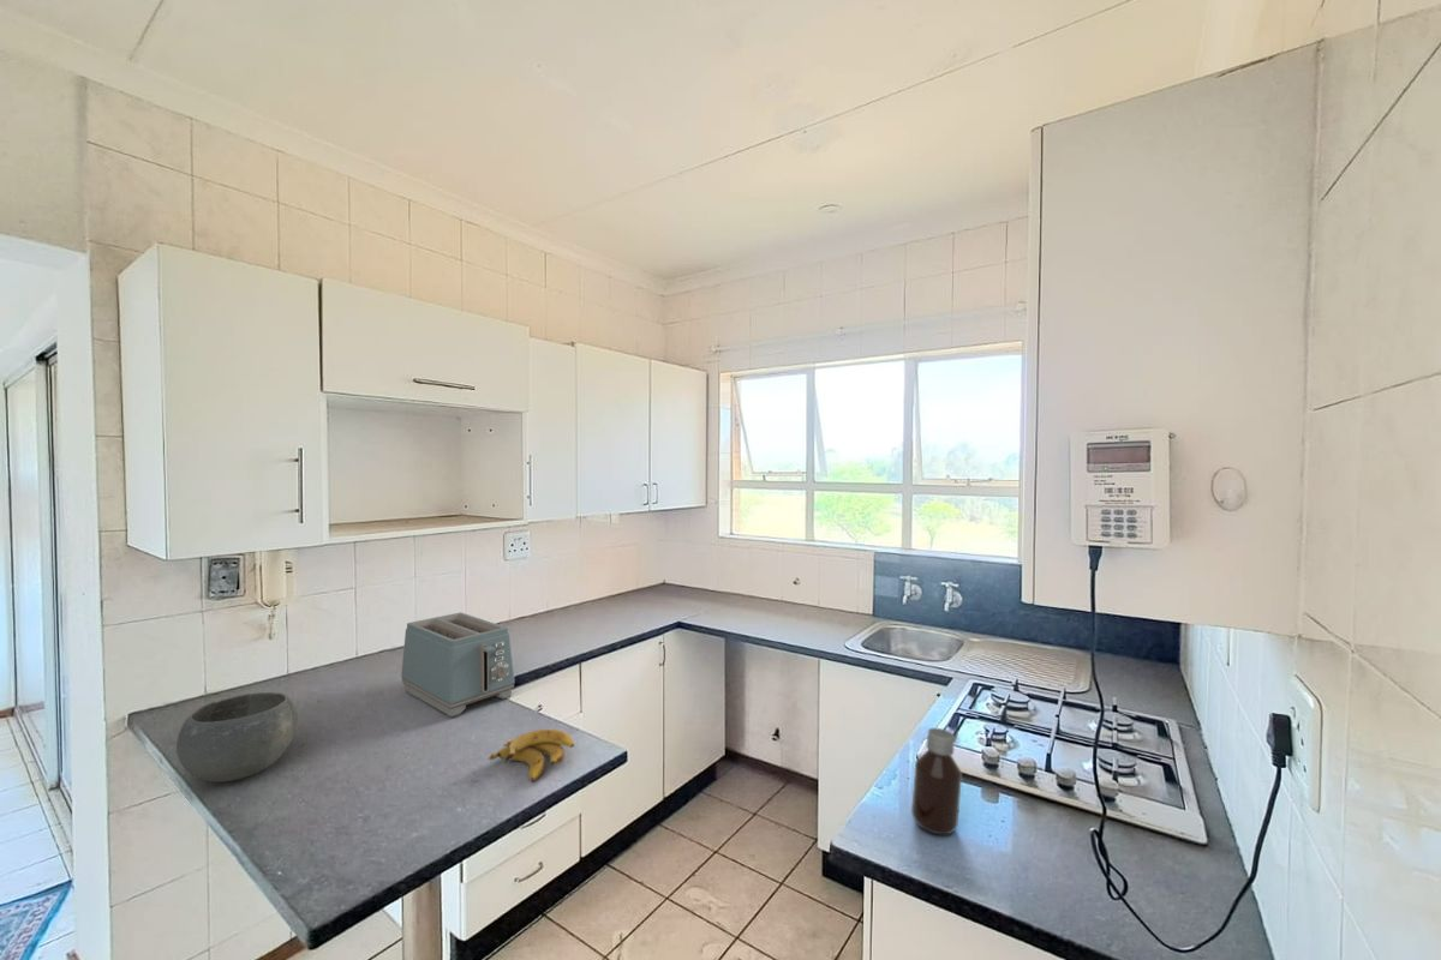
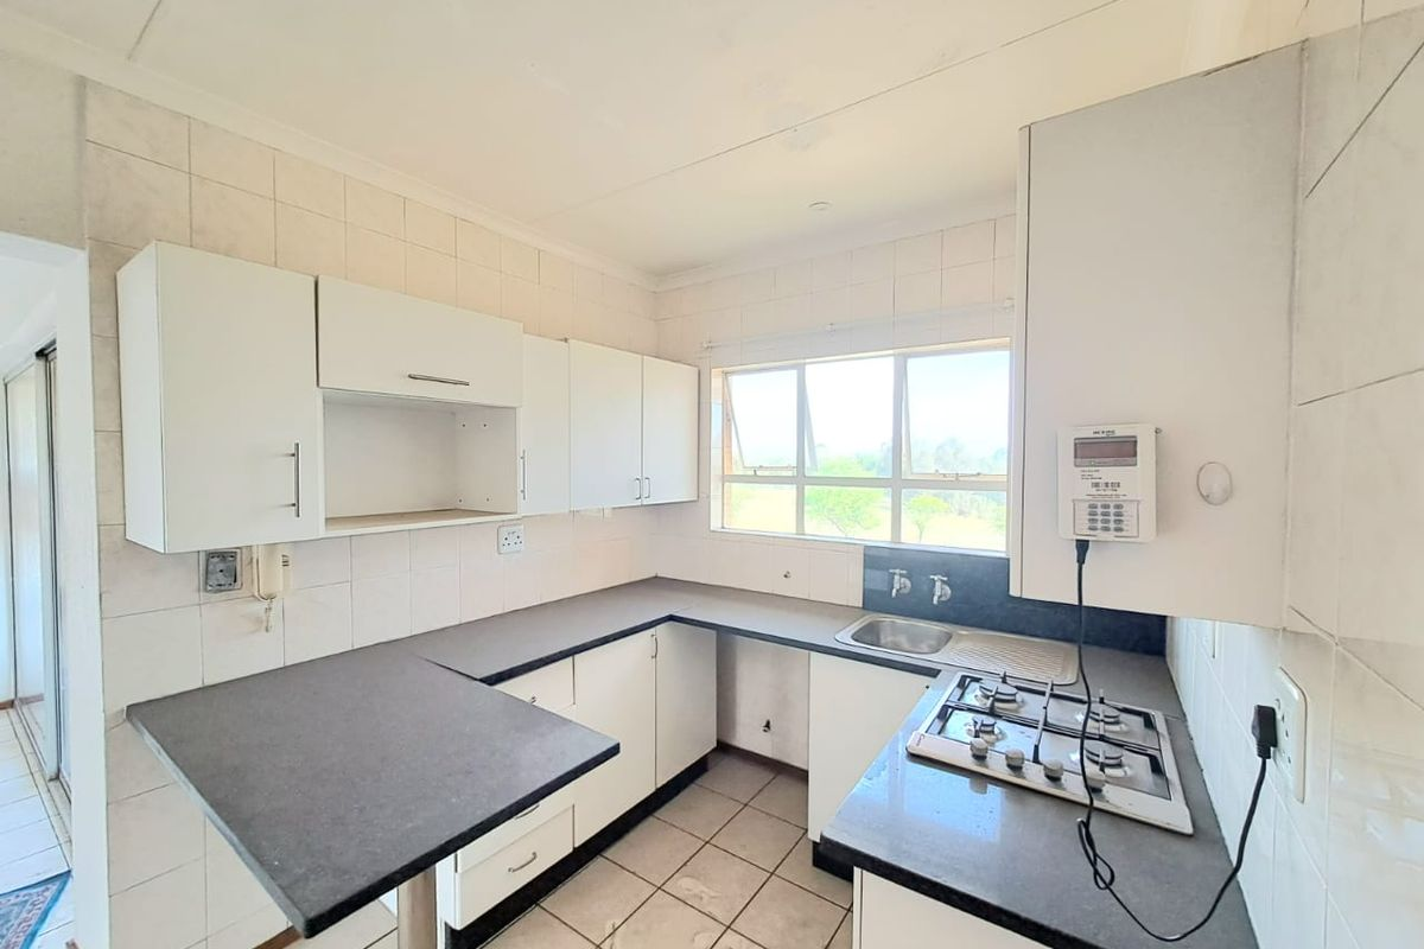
- bottle [910,727,963,836]
- toaster [400,611,516,718]
- bowl [175,691,299,782]
- banana [486,728,575,782]
